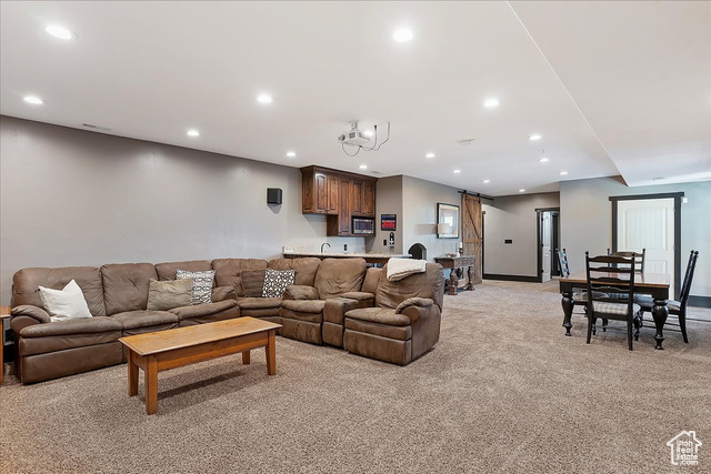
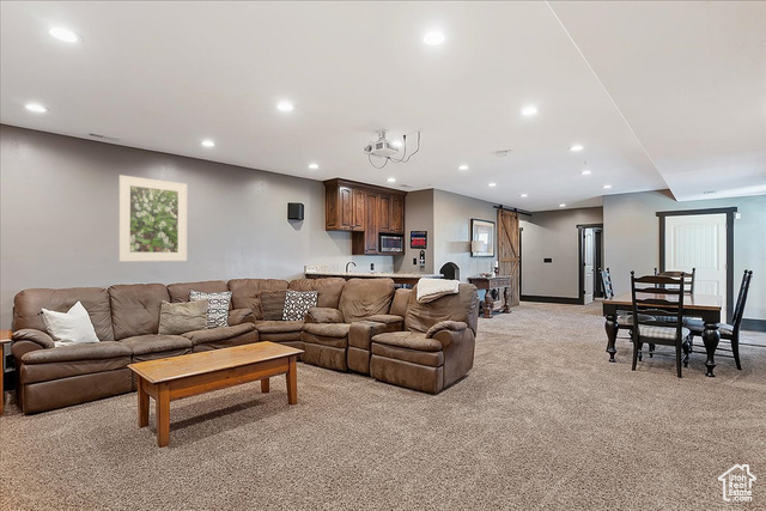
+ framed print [117,174,188,262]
